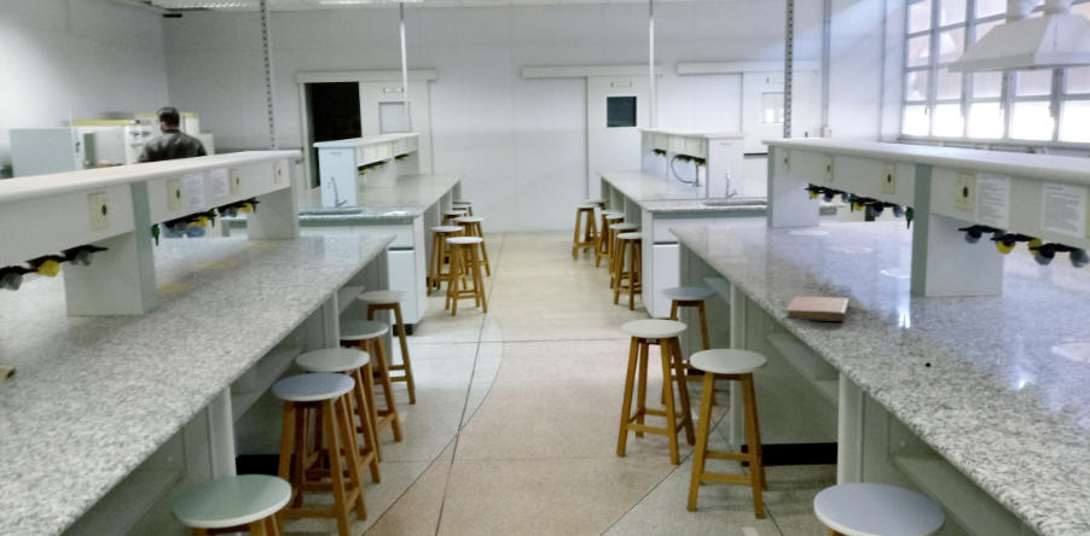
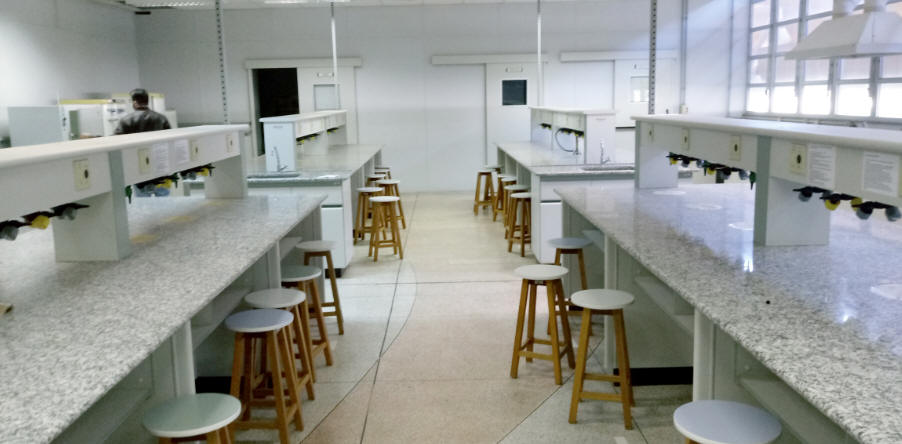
- notebook [784,295,851,322]
